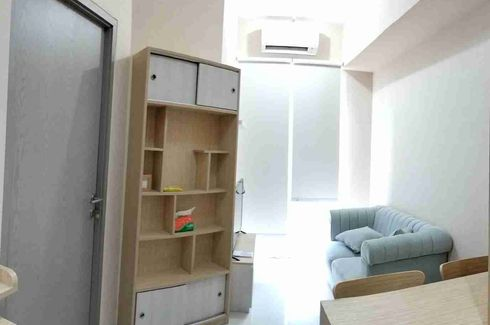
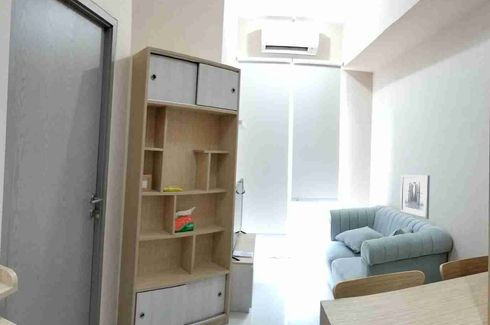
+ wall art [399,174,431,220]
